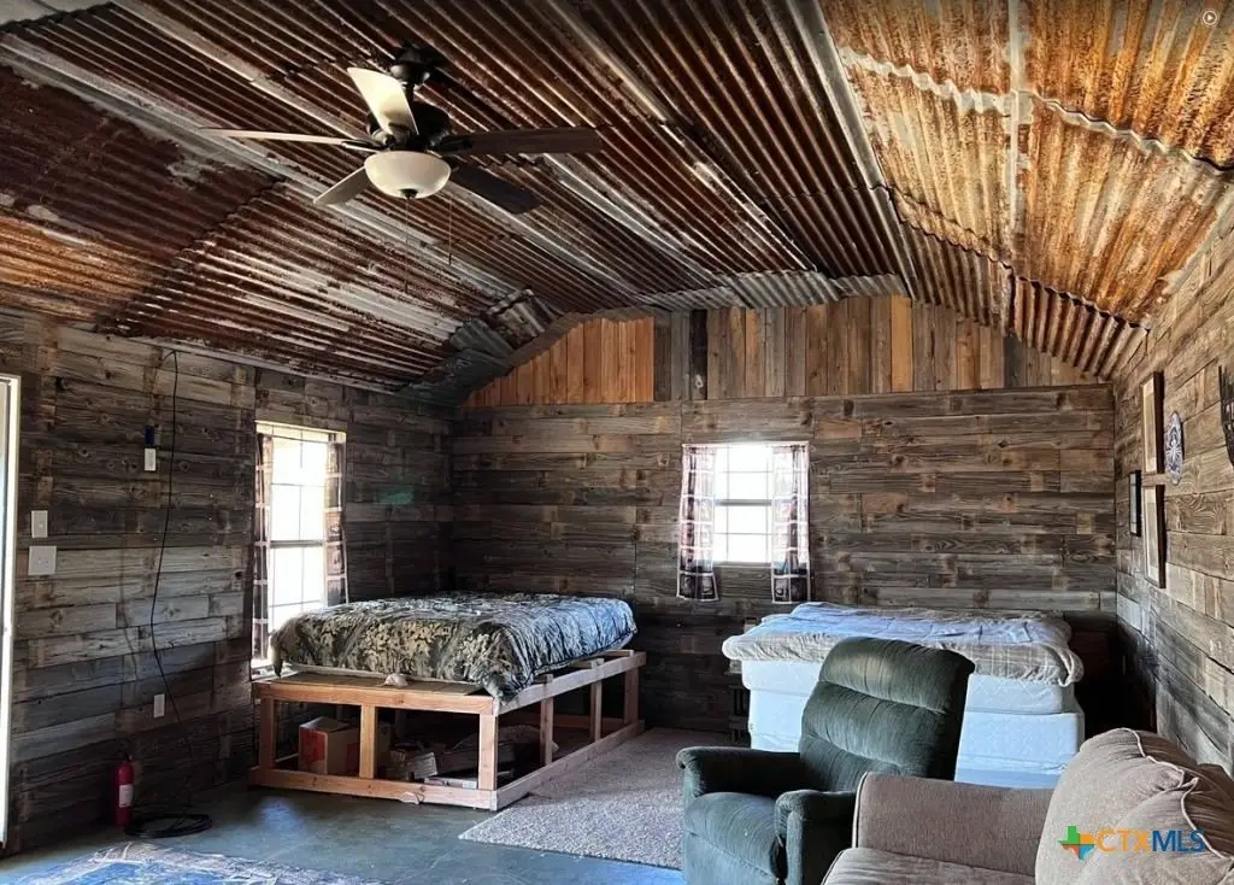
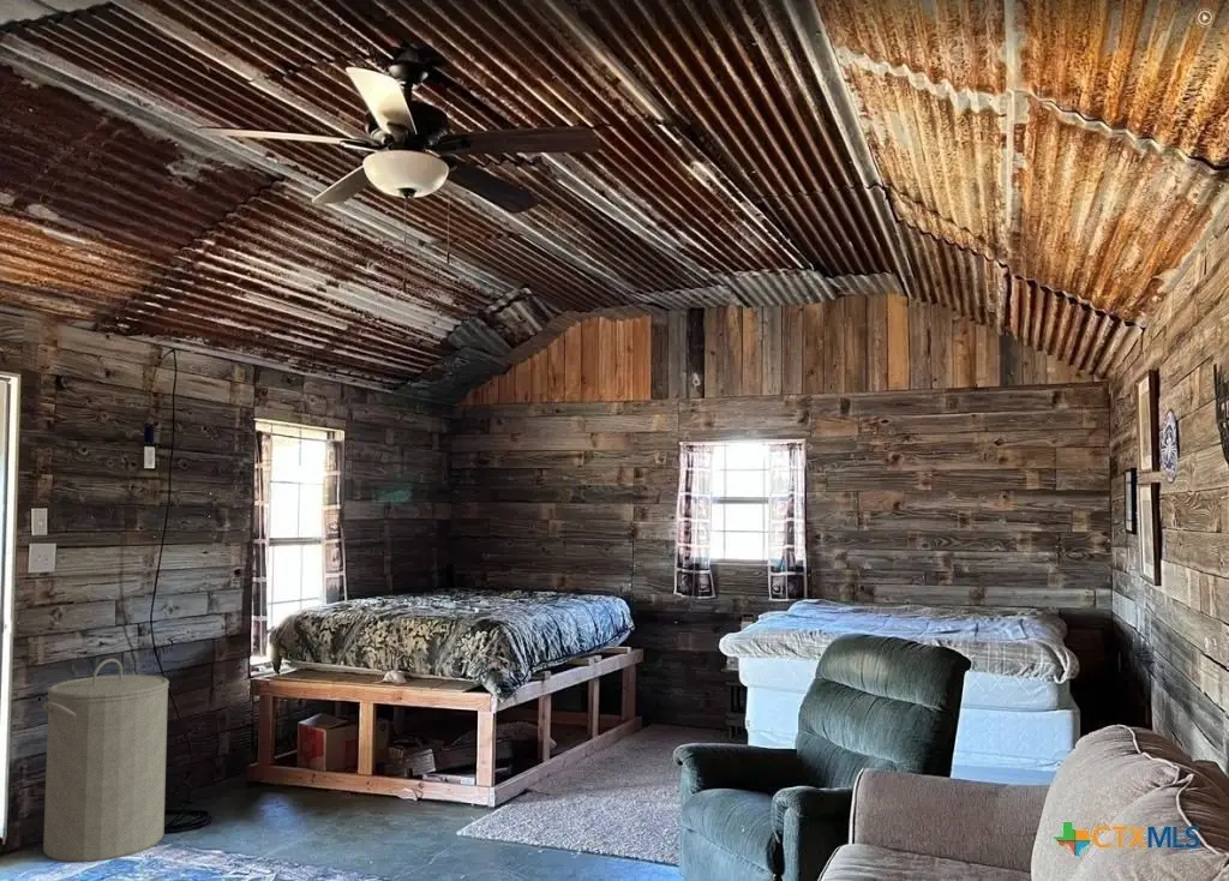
+ laundry hamper [42,658,170,863]
